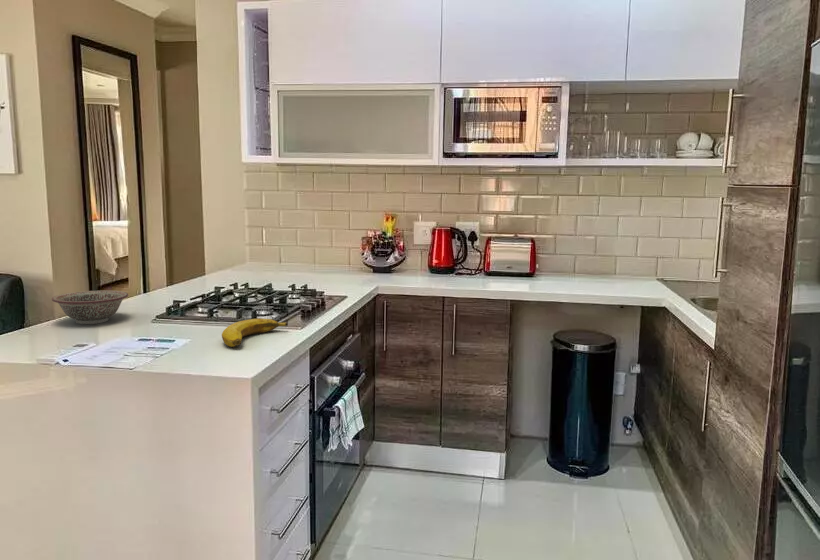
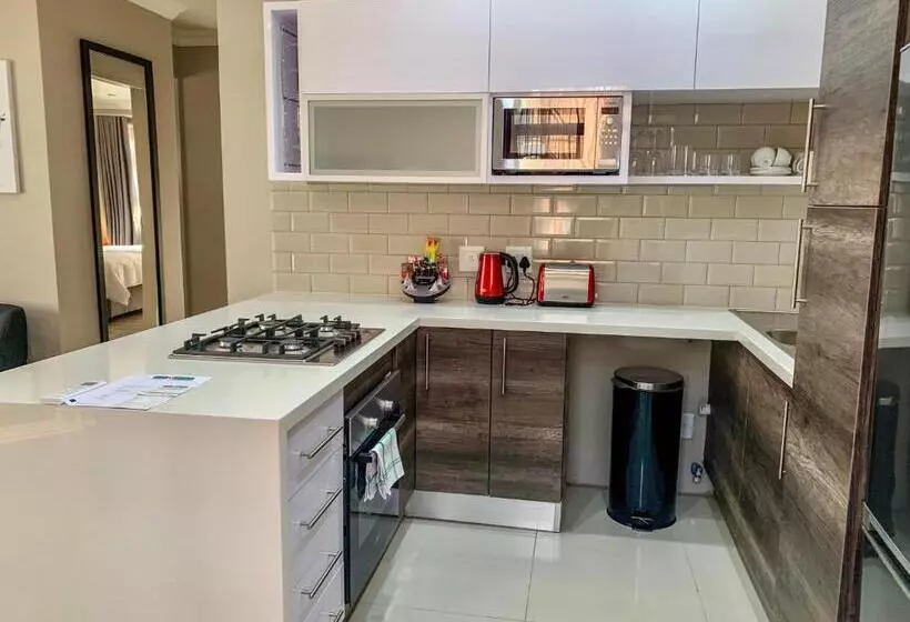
- banana [221,318,288,348]
- decorative bowl [51,290,129,325]
